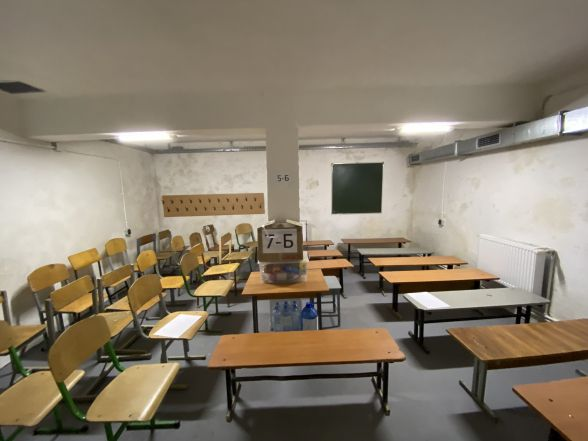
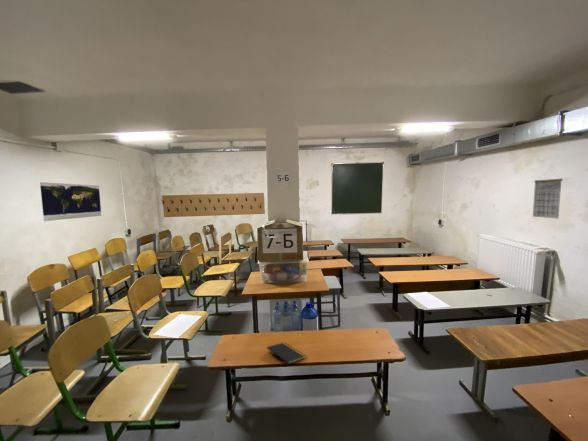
+ notepad [266,341,307,370]
+ map [39,181,102,222]
+ calendar [532,169,564,220]
